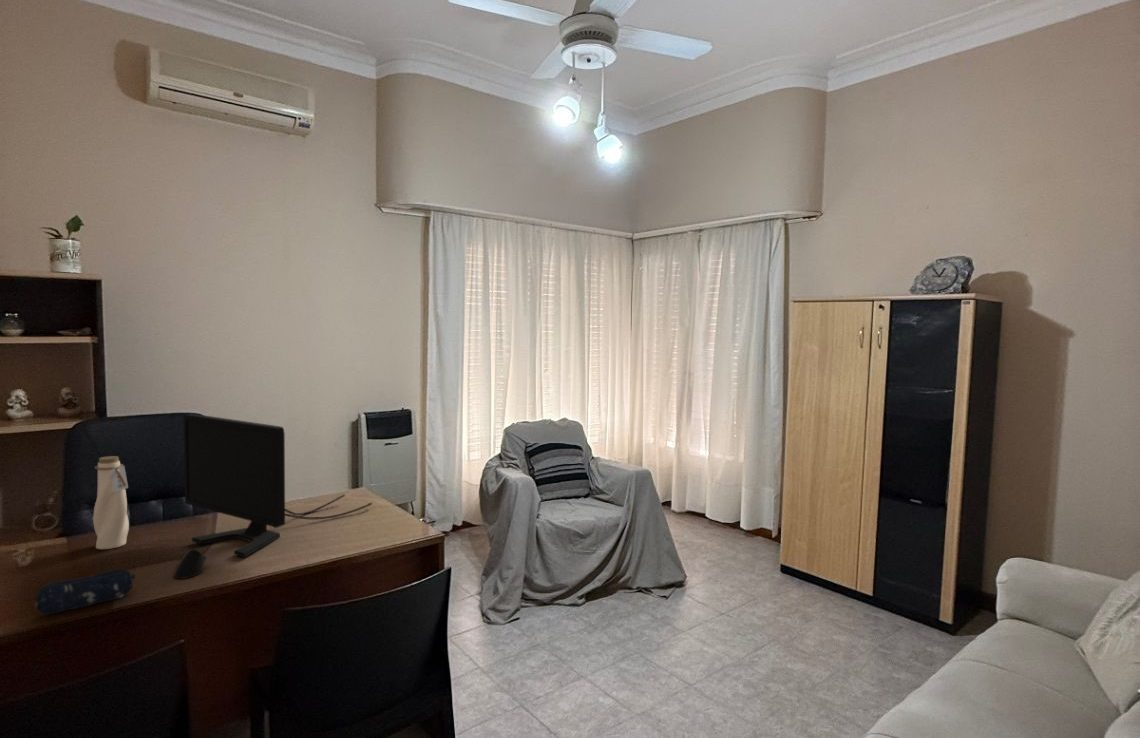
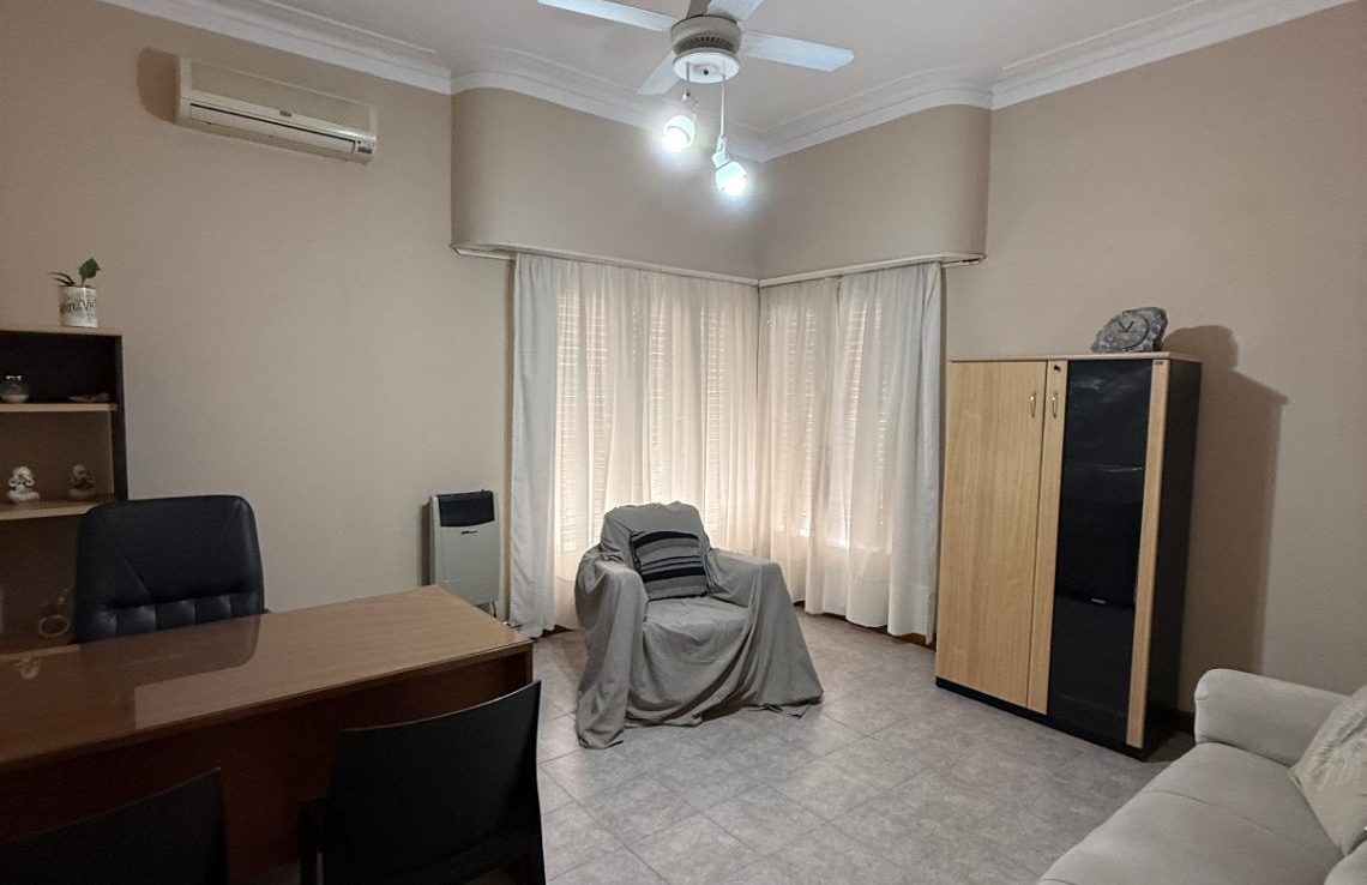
- computer mouse [172,548,207,580]
- computer monitor [182,413,373,559]
- pencil case [32,568,137,615]
- water bottle [92,455,130,550]
